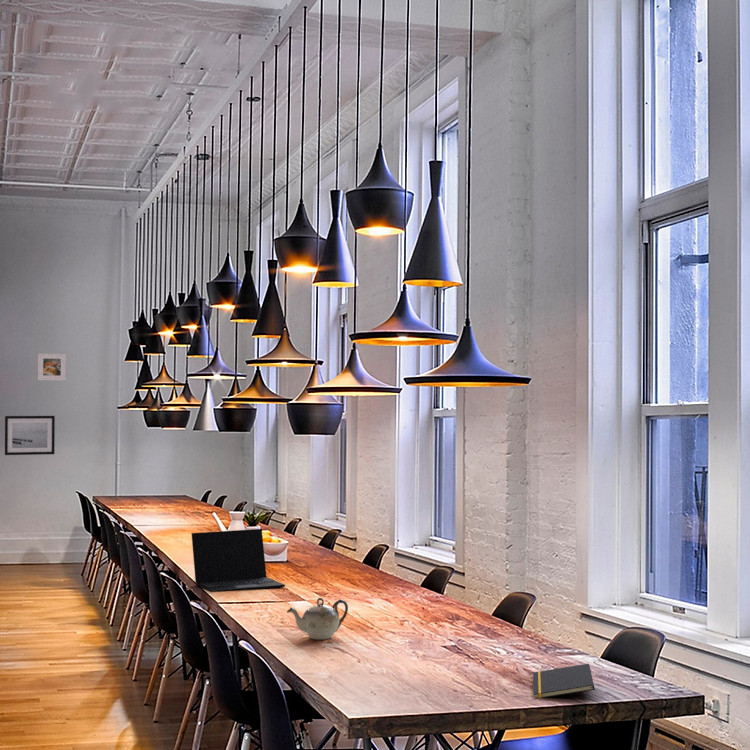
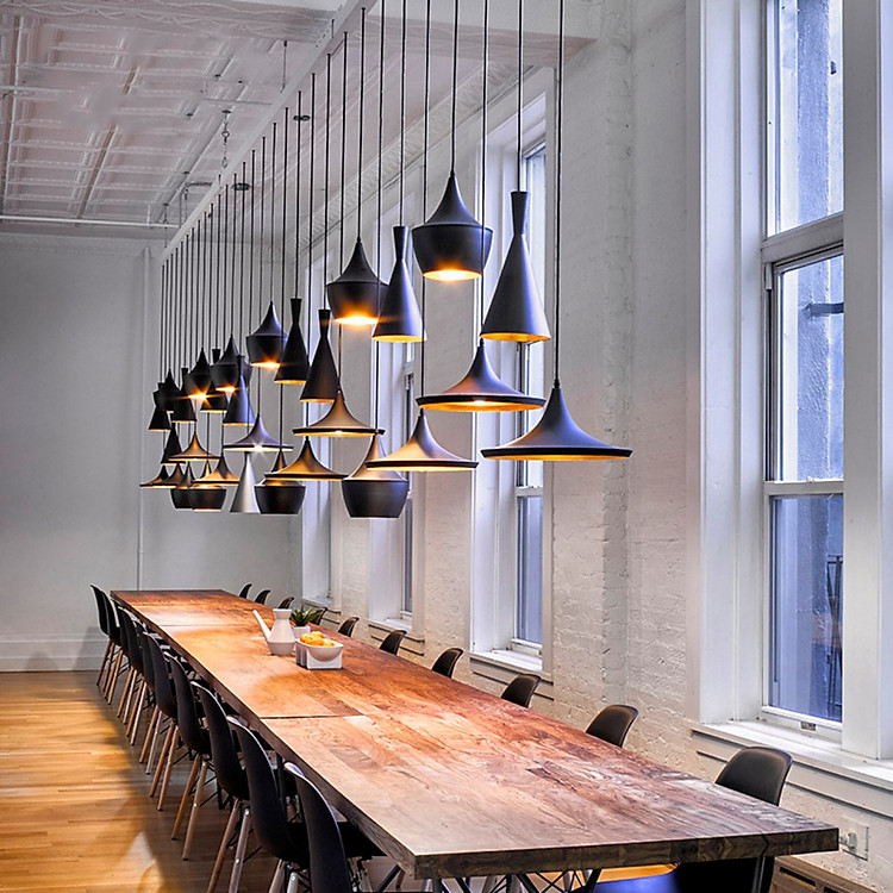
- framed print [37,353,67,381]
- notepad [532,663,595,699]
- laptop [190,528,286,593]
- wall art [4,415,56,456]
- teapot [286,597,349,641]
